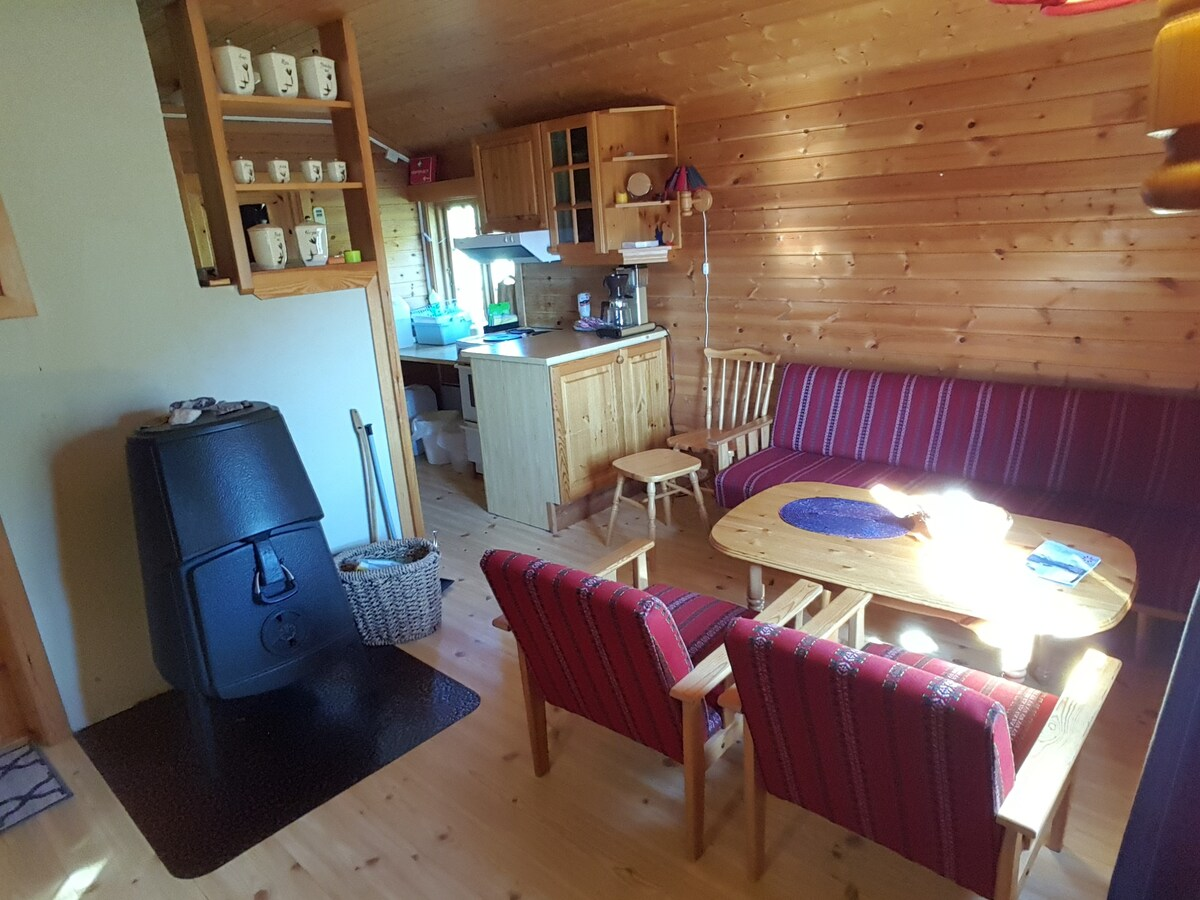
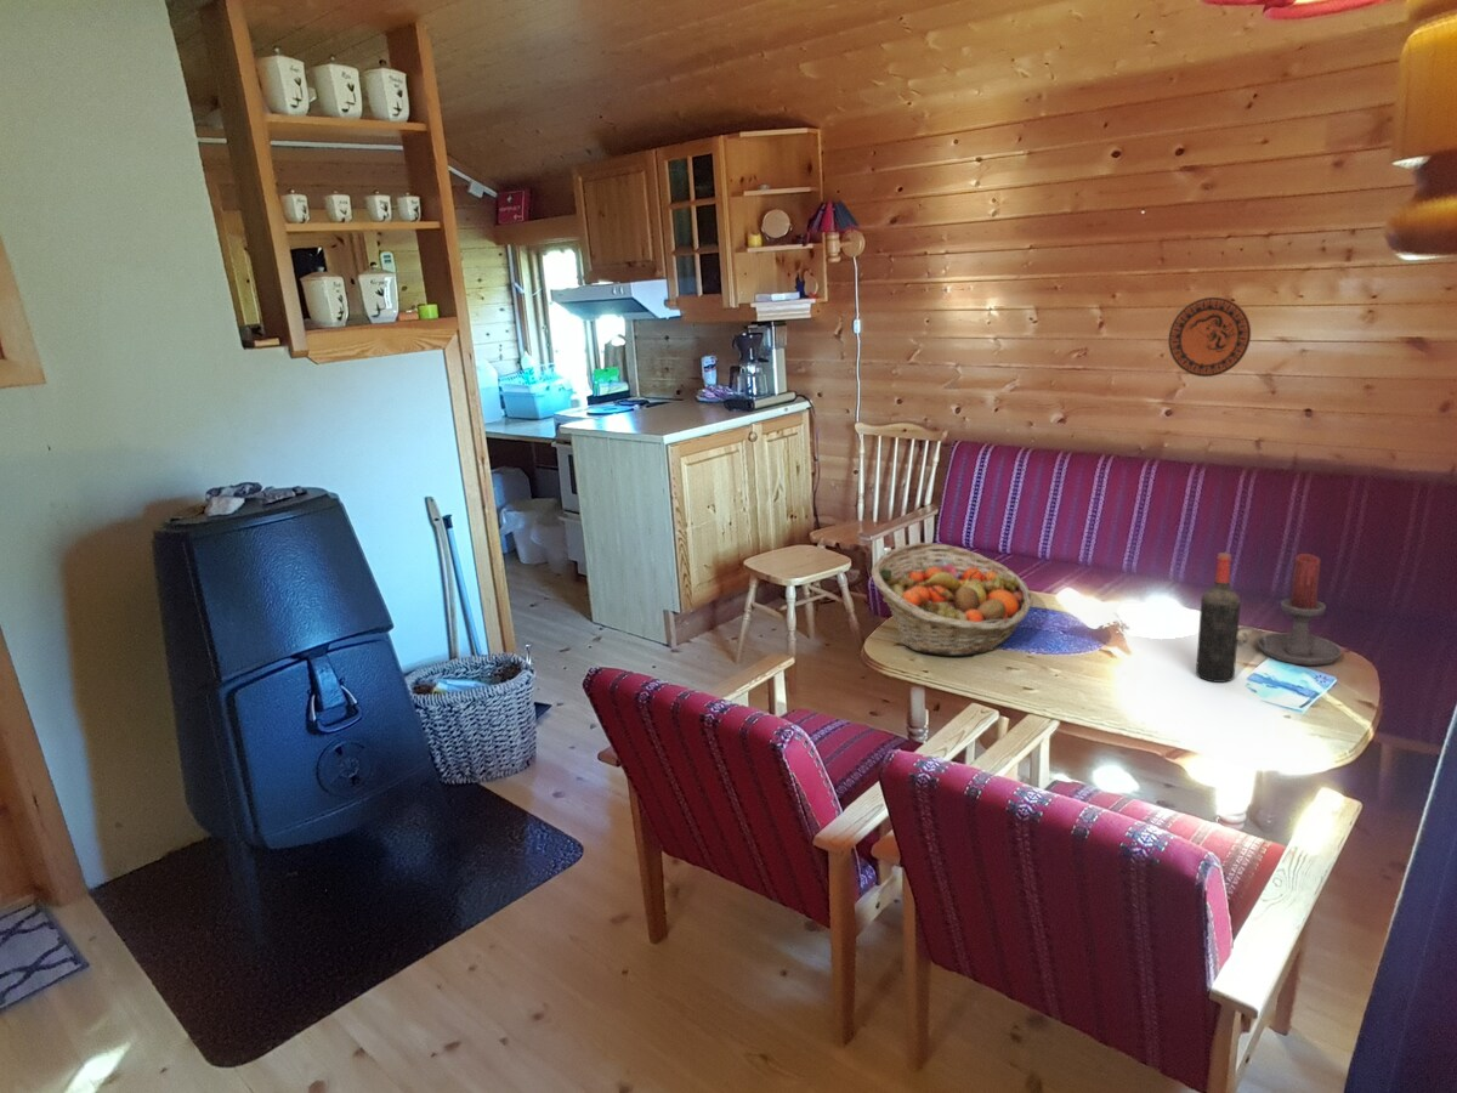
+ candle holder [1237,553,1343,667]
+ wine bottle [1195,551,1242,684]
+ decorative plate [1168,296,1252,378]
+ fruit basket [871,542,1034,657]
